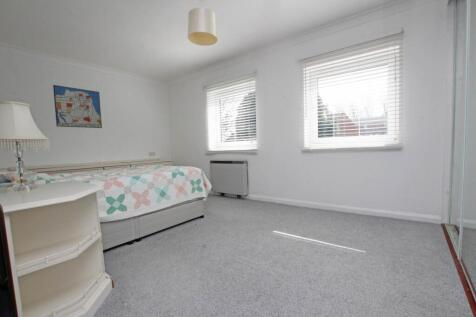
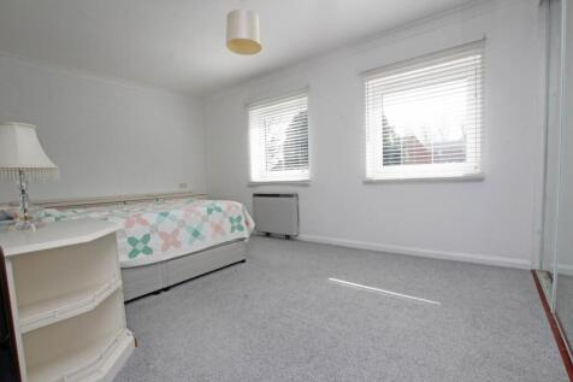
- wall art [52,84,103,129]
